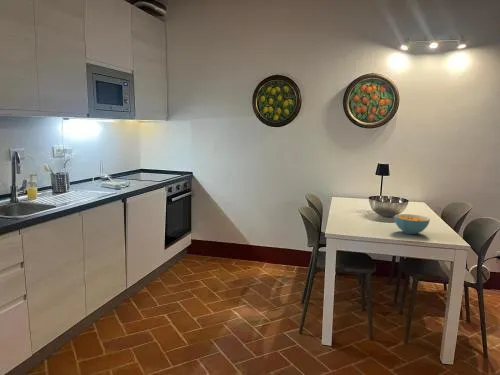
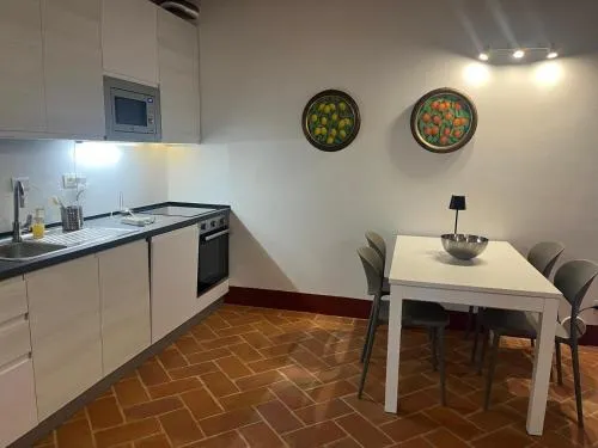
- cereal bowl [393,213,431,235]
